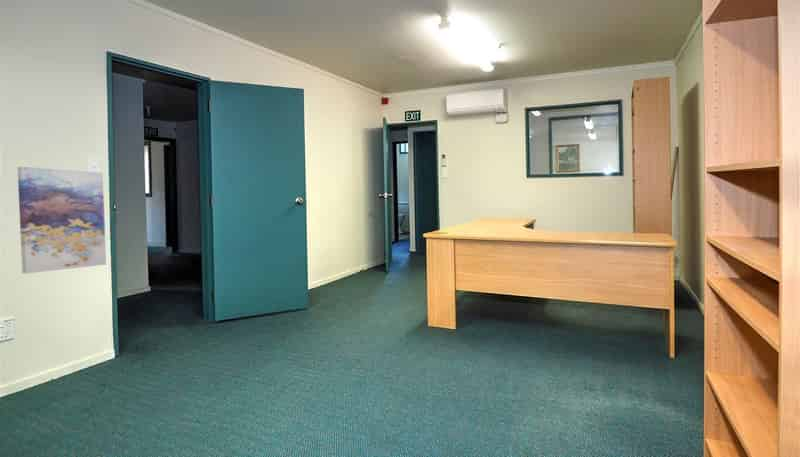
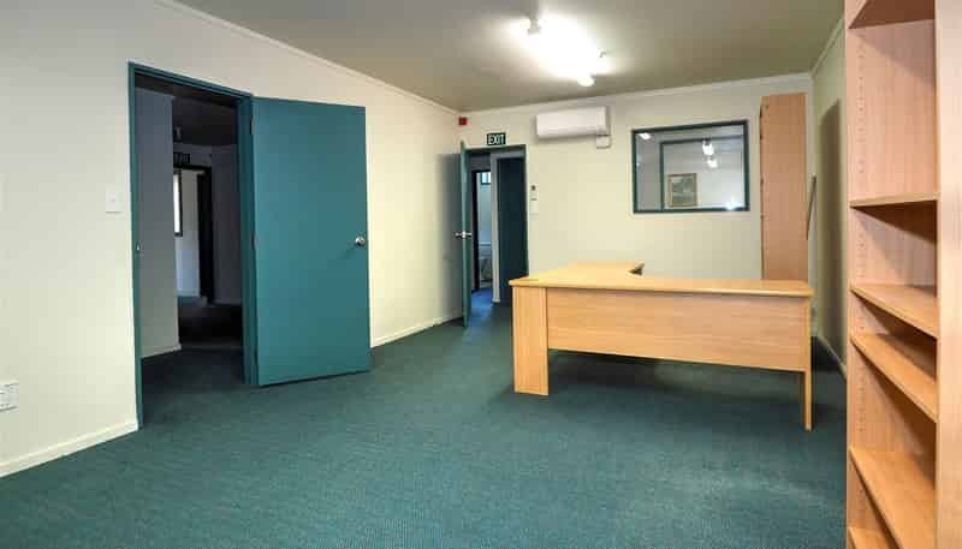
- wall art [16,166,107,274]
